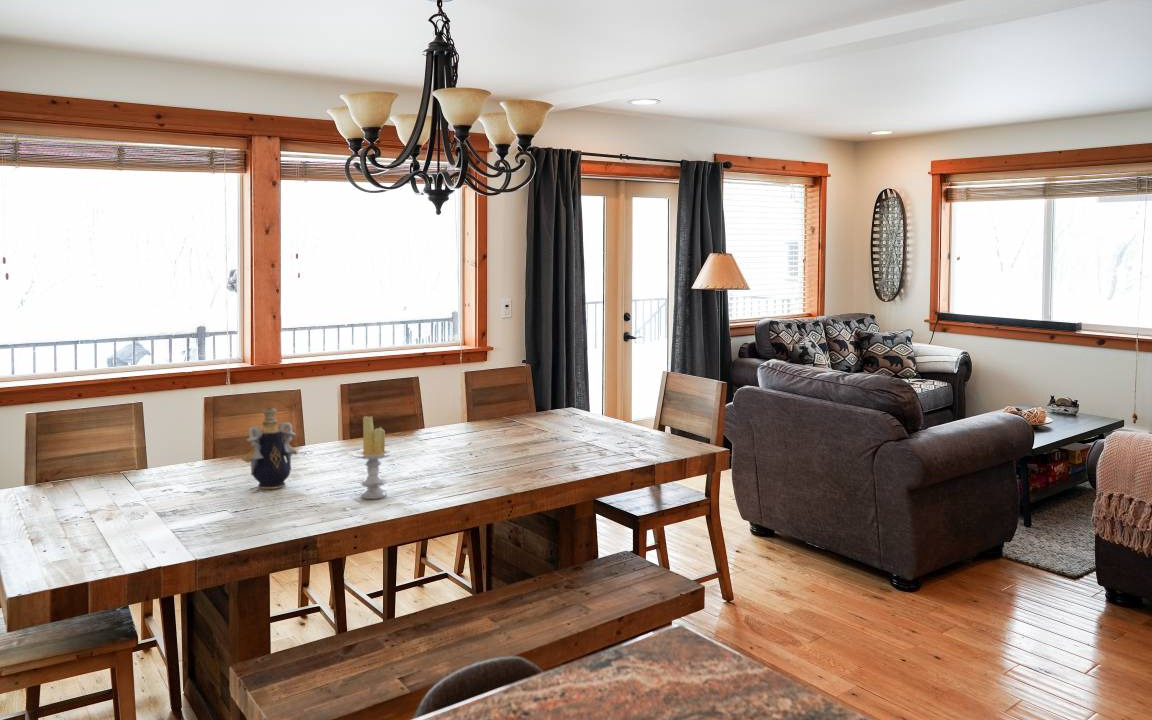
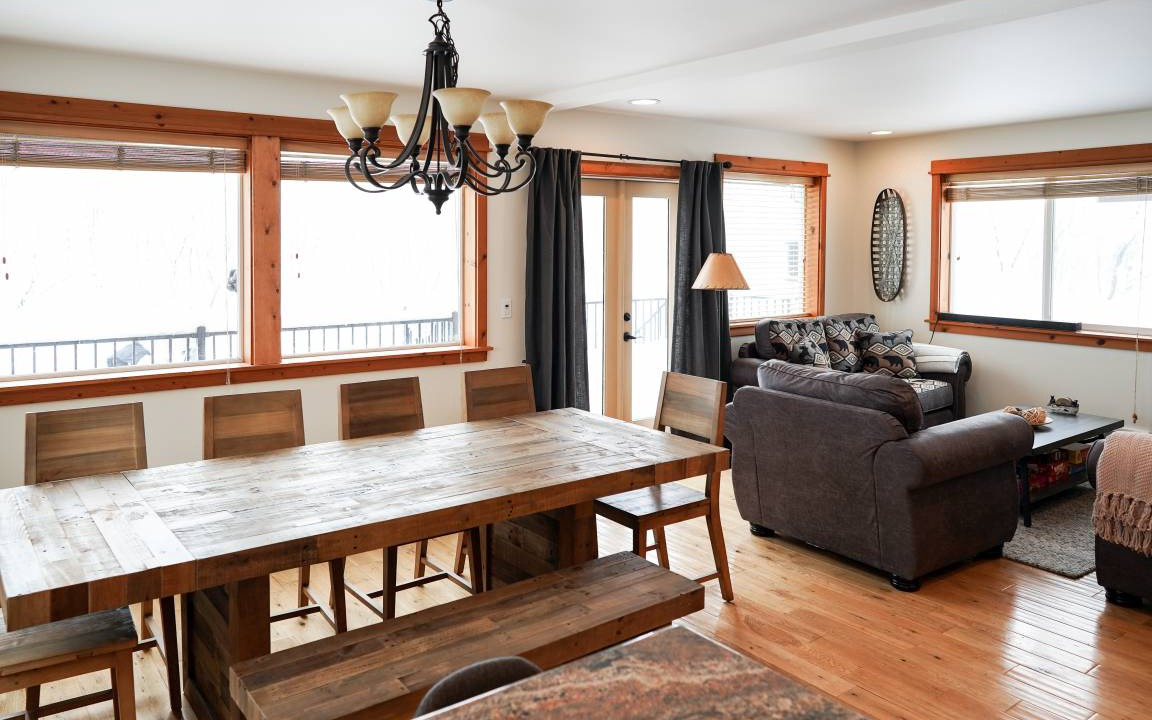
- candle [350,415,395,500]
- decorative vase [240,407,299,490]
